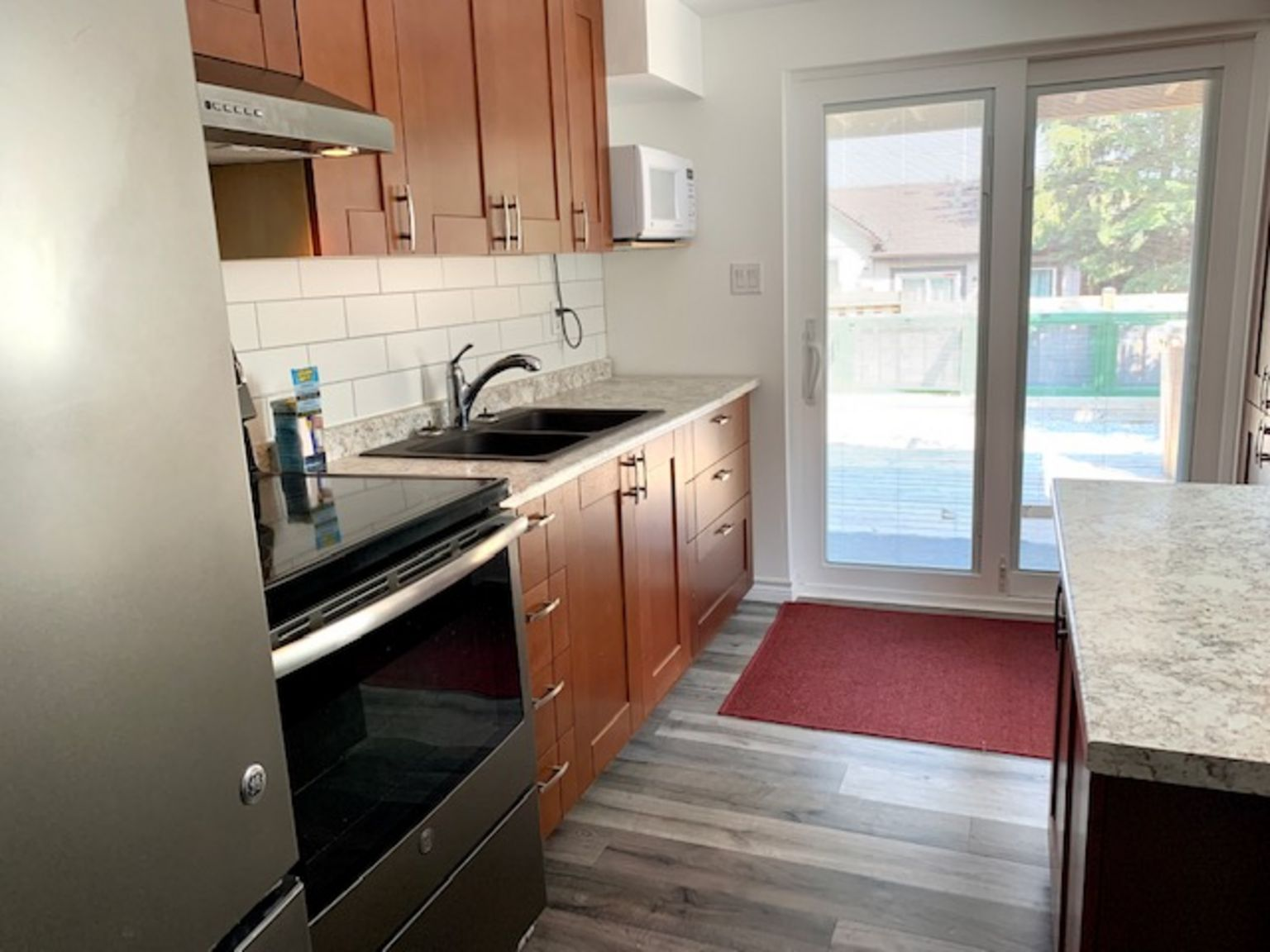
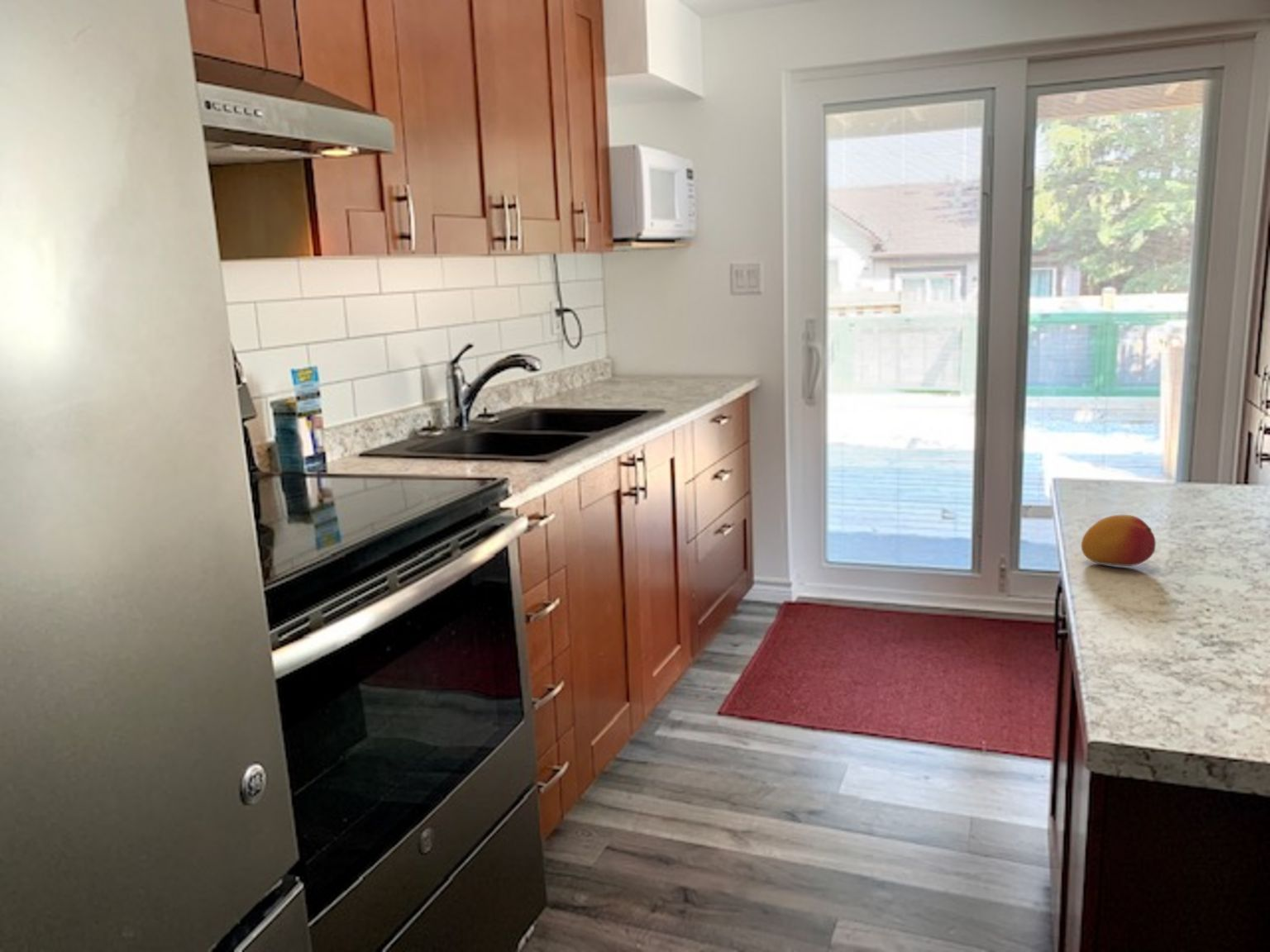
+ fruit [1081,514,1157,567]
